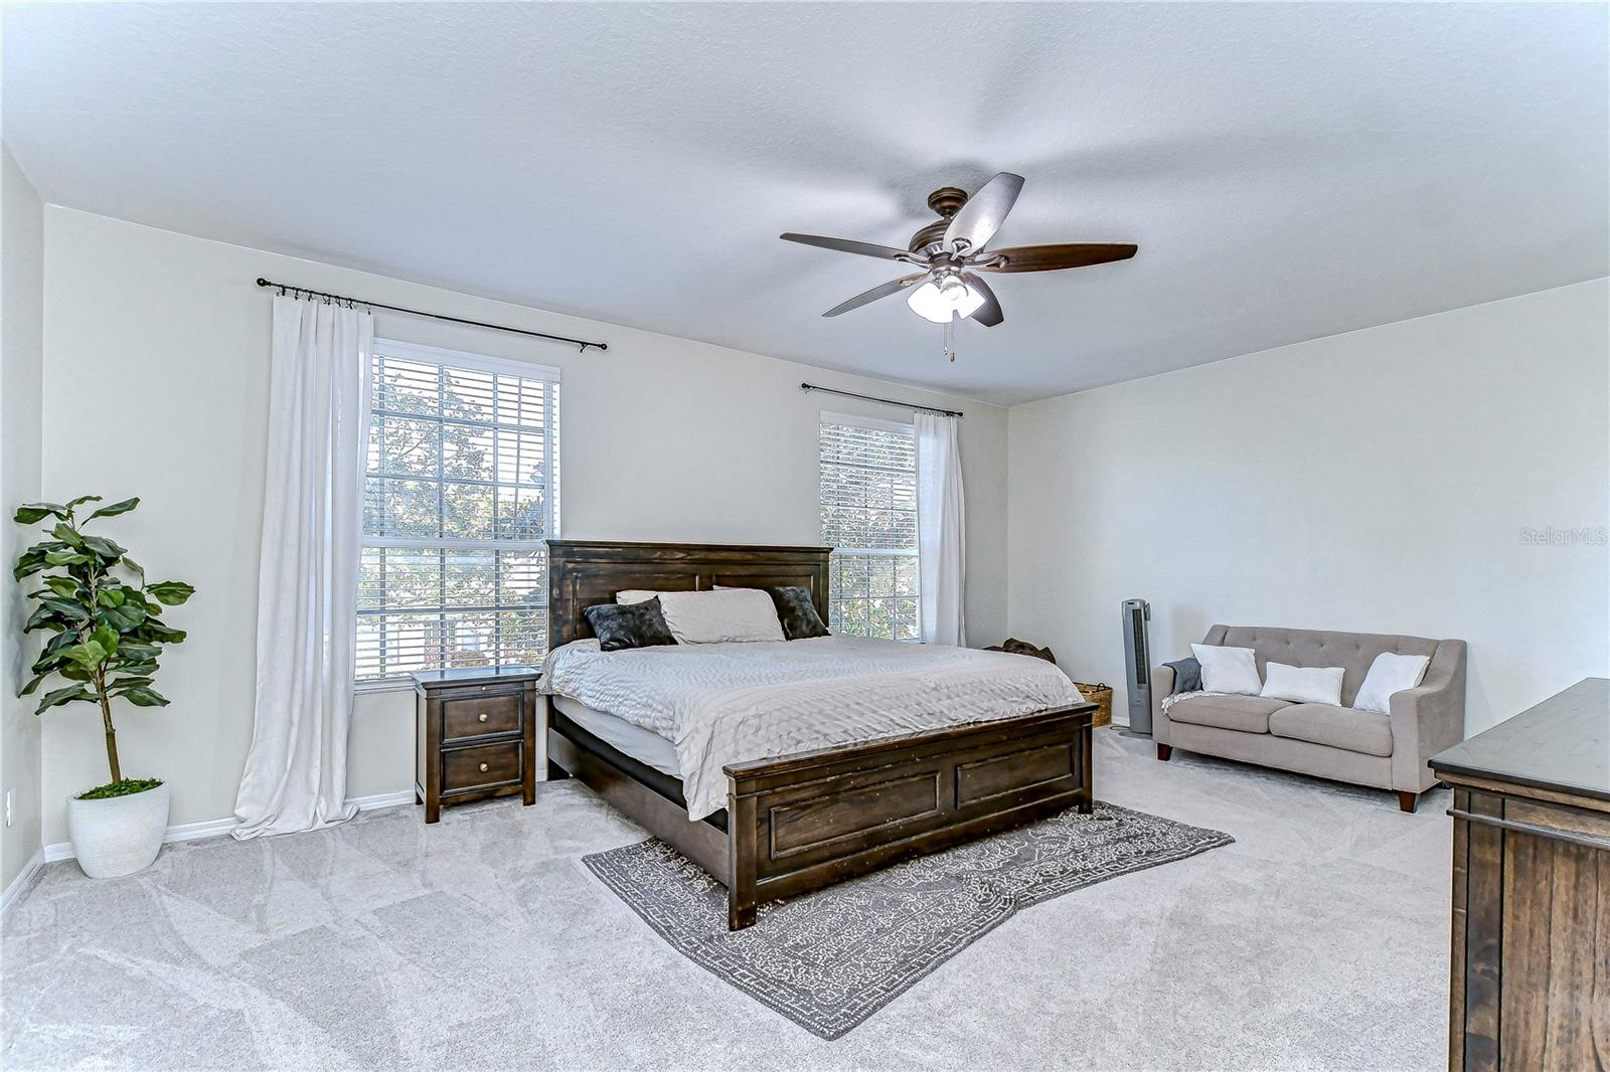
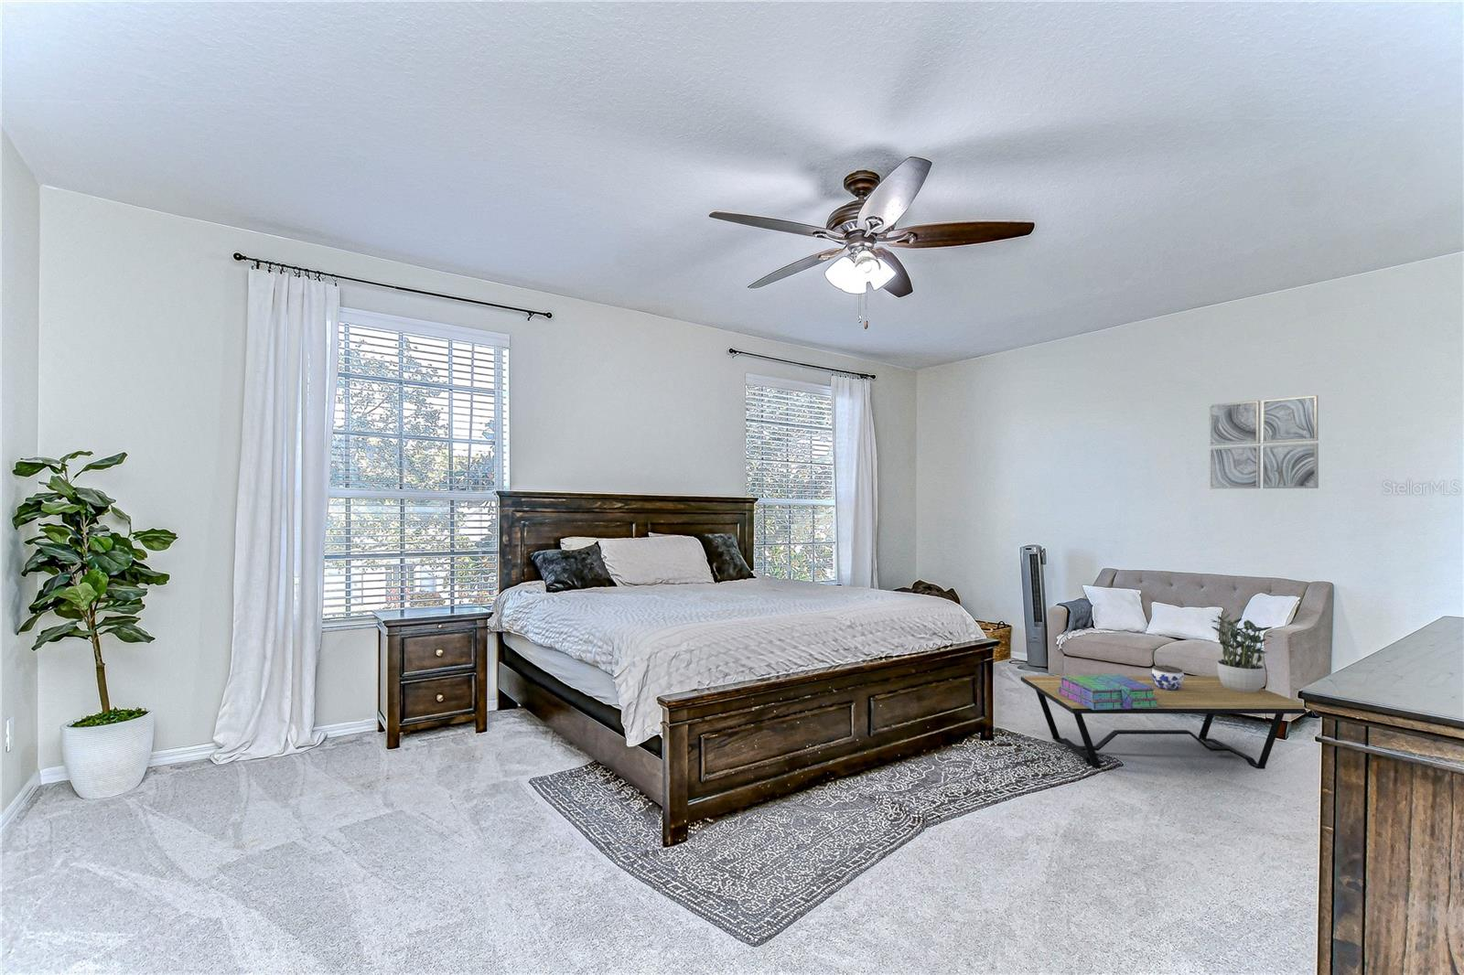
+ potted plant [1210,613,1274,692]
+ coffee table [1020,675,1308,770]
+ stack of books [1059,674,1158,709]
+ jar [1151,664,1185,691]
+ wall art [1208,394,1319,490]
